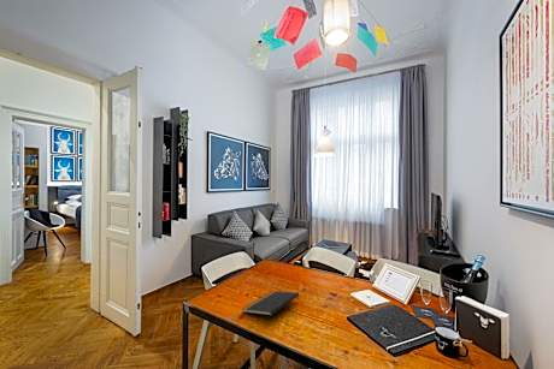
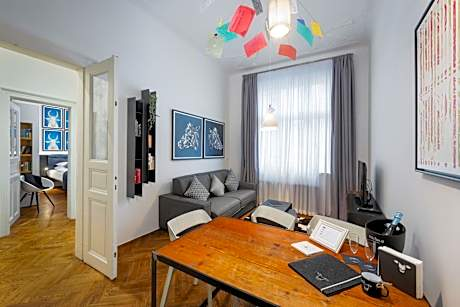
- notepad [241,290,300,316]
